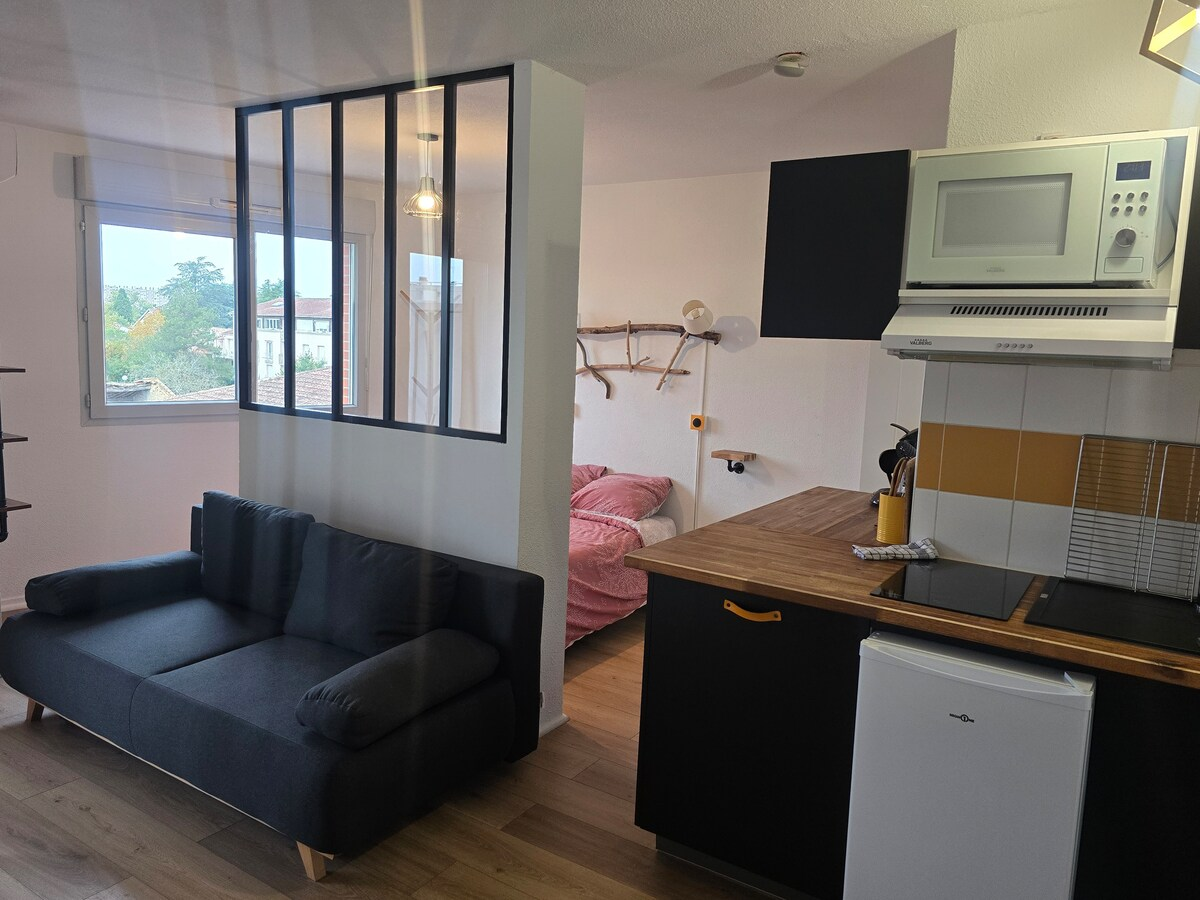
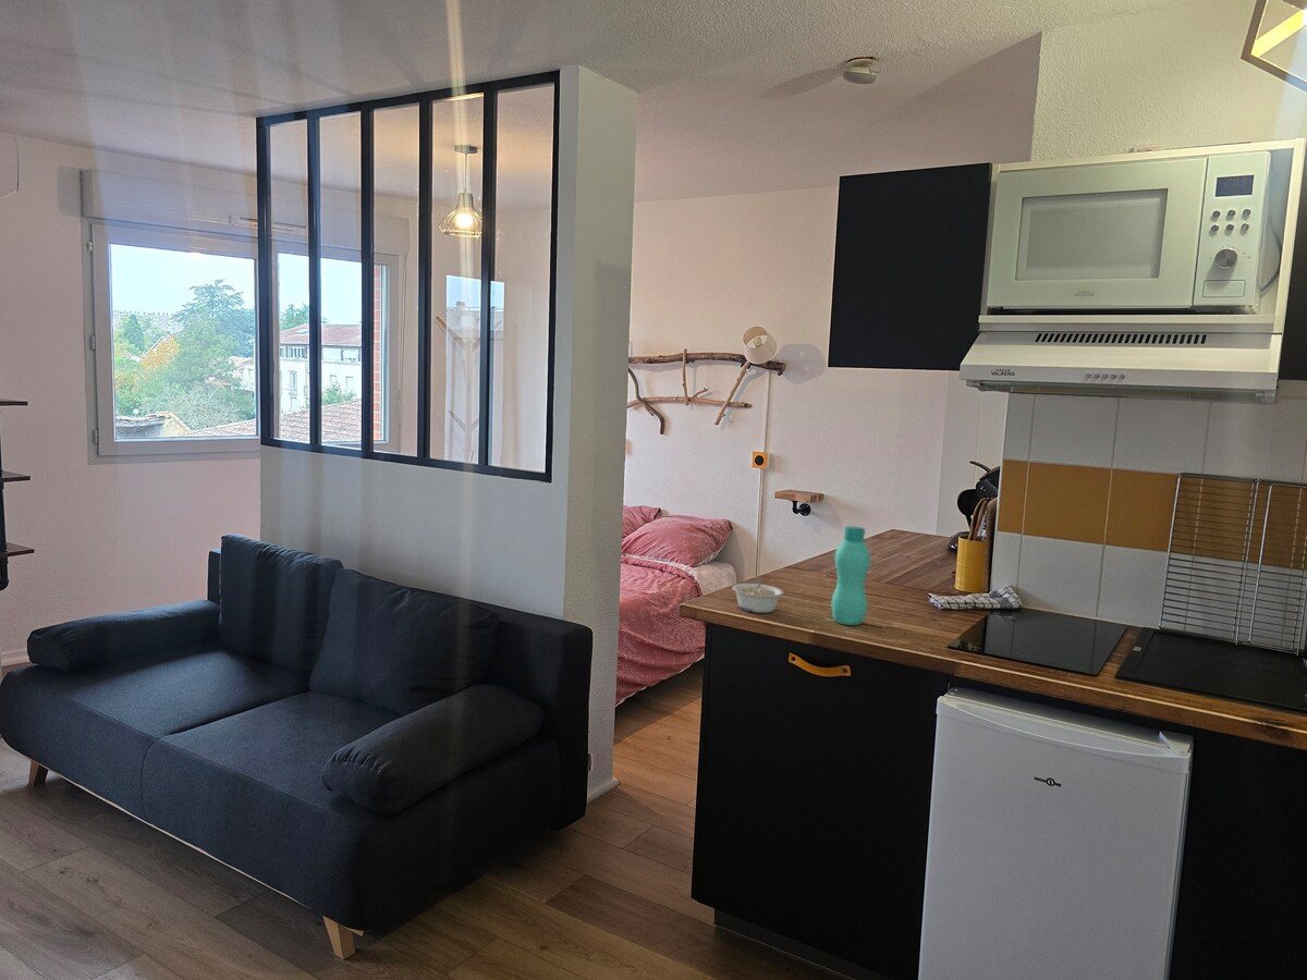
+ legume [731,577,784,614]
+ bottle [830,525,871,626]
